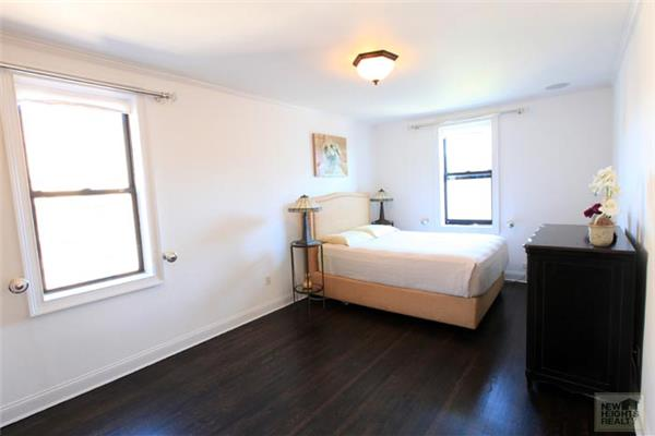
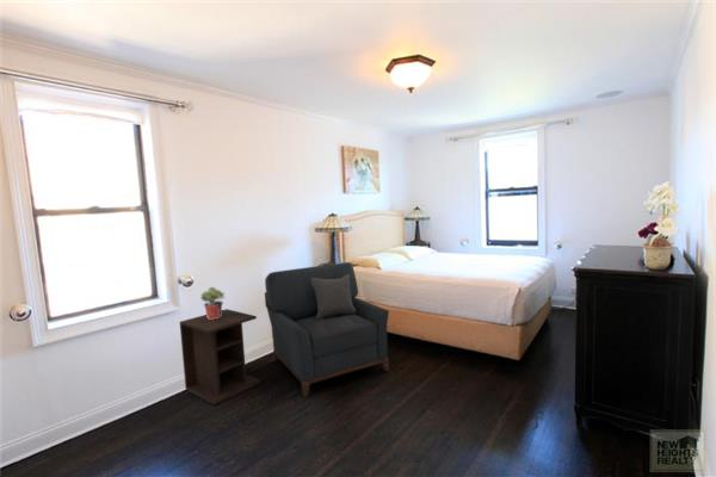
+ armchair [264,261,390,398]
+ potted plant [199,286,227,320]
+ nightstand [179,308,263,407]
